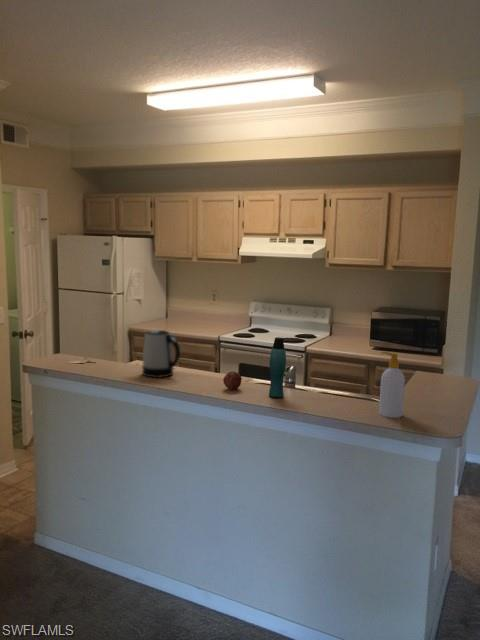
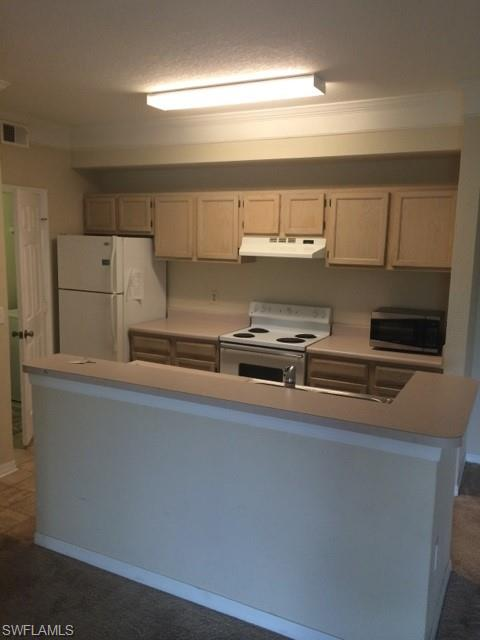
- kettle [141,329,181,379]
- fruit [222,370,243,390]
- bottle [268,336,287,399]
- soap bottle [378,351,406,419]
